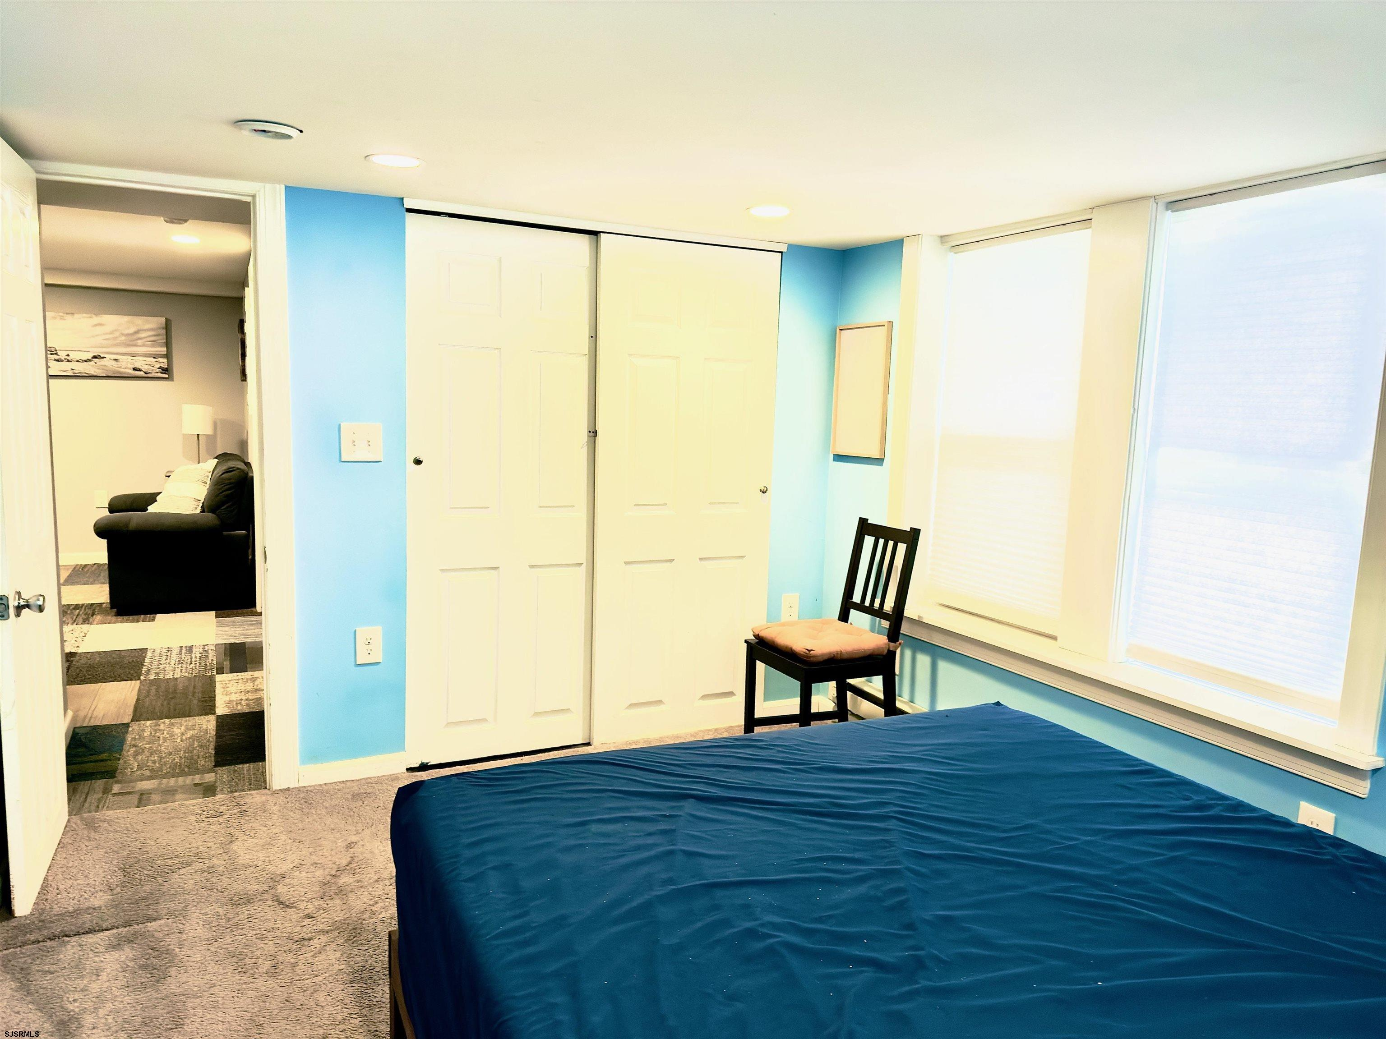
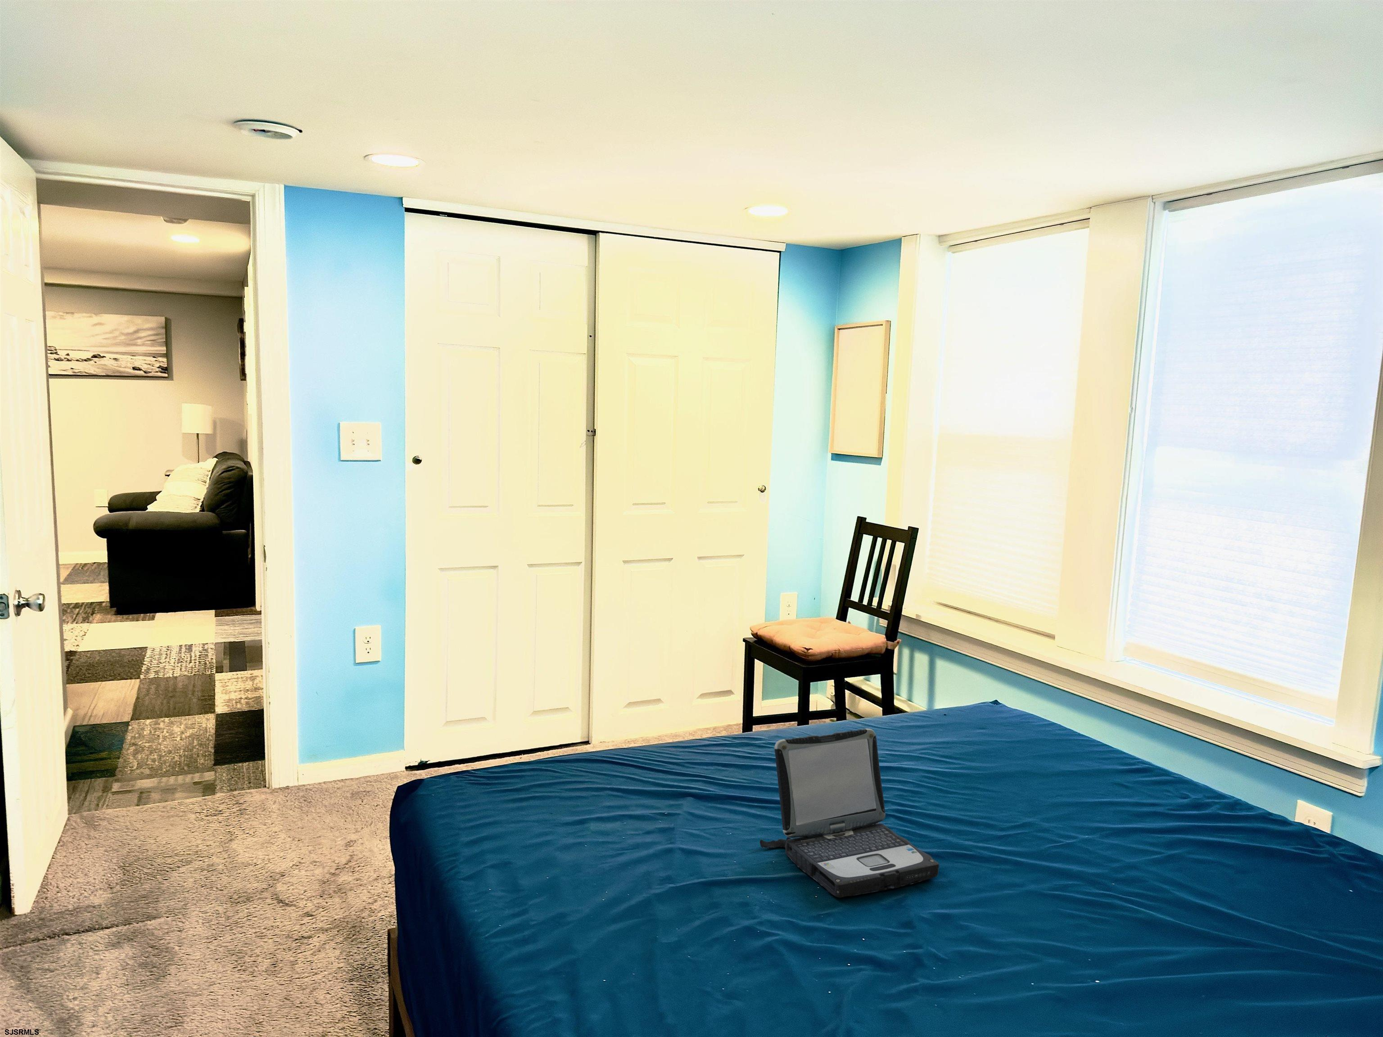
+ laptop [759,729,940,898]
